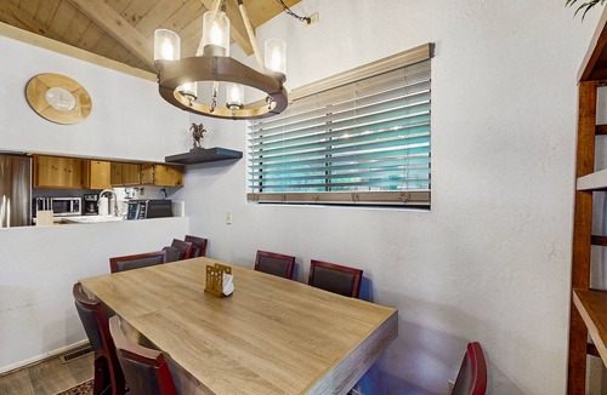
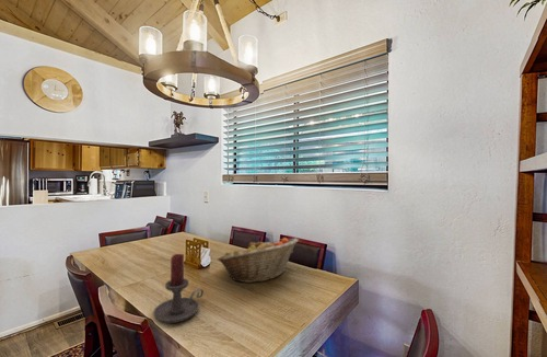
+ candle holder [152,253,205,324]
+ fruit basket [217,237,300,284]
